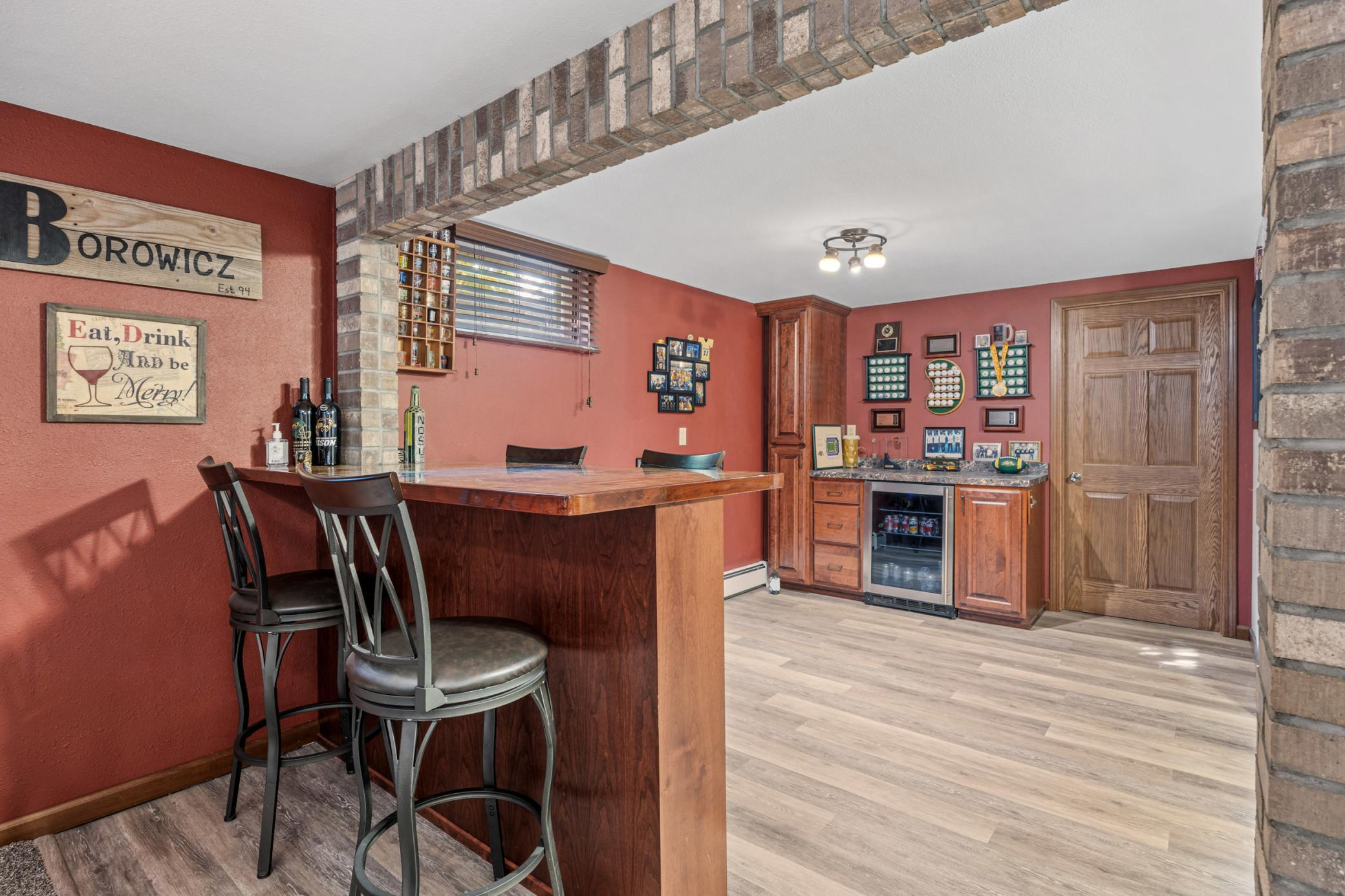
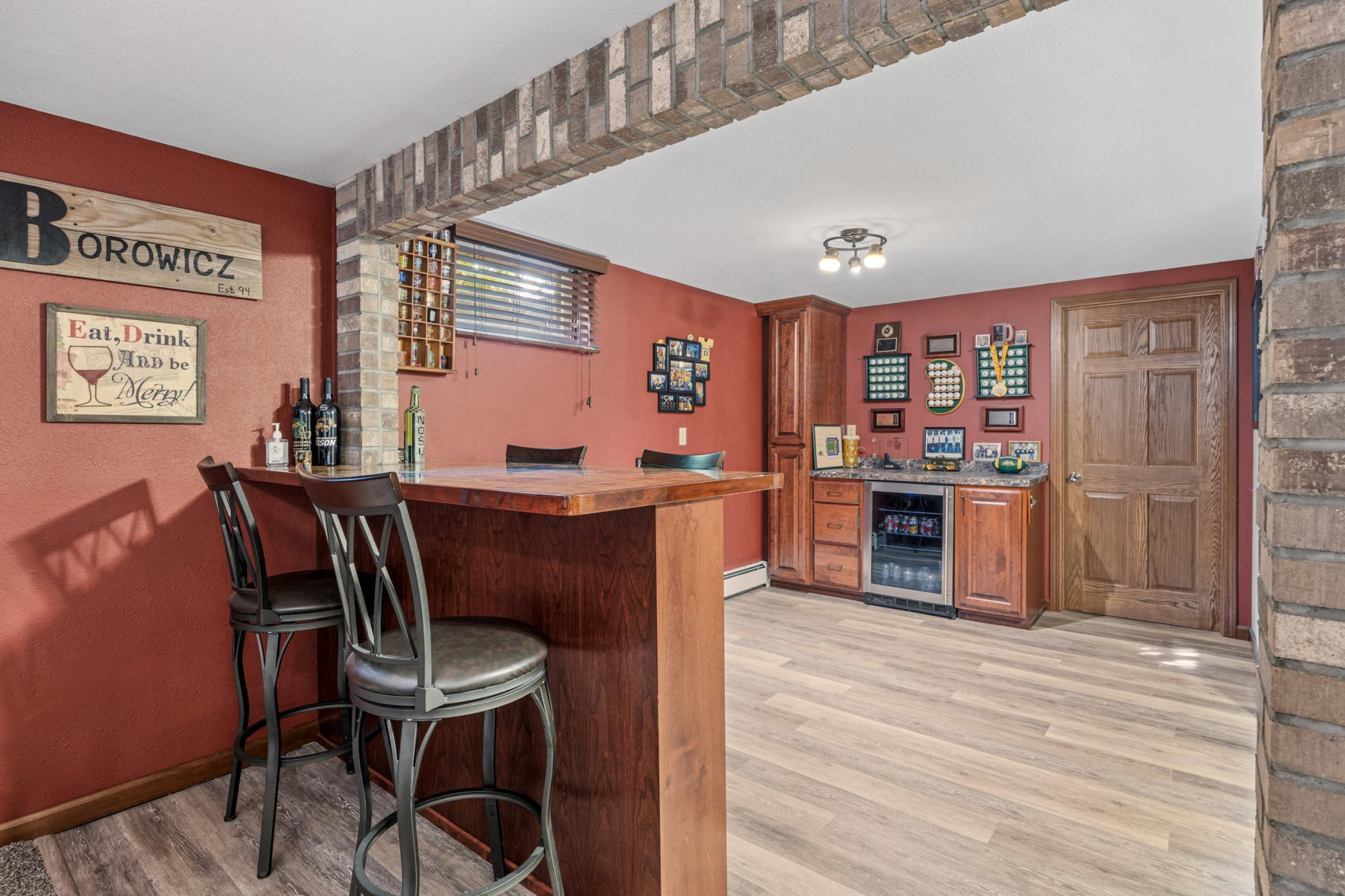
- lantern [769,562,780,595]
